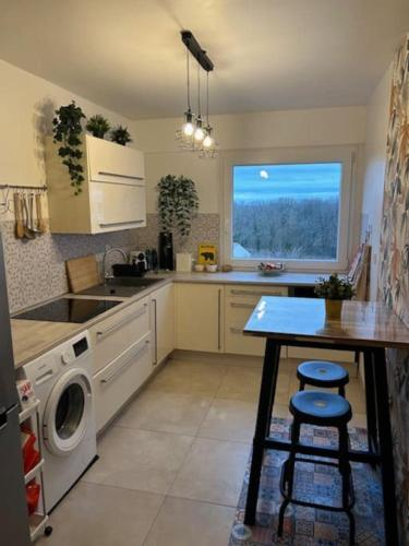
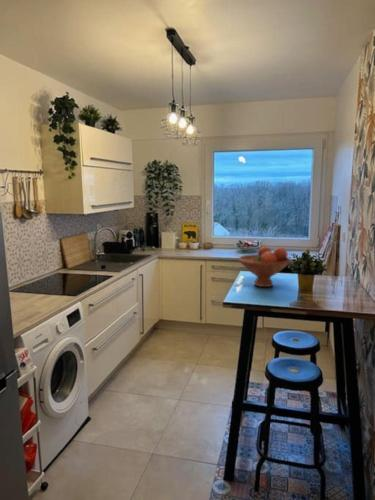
+ fruit bowl [237,245,292,288]
